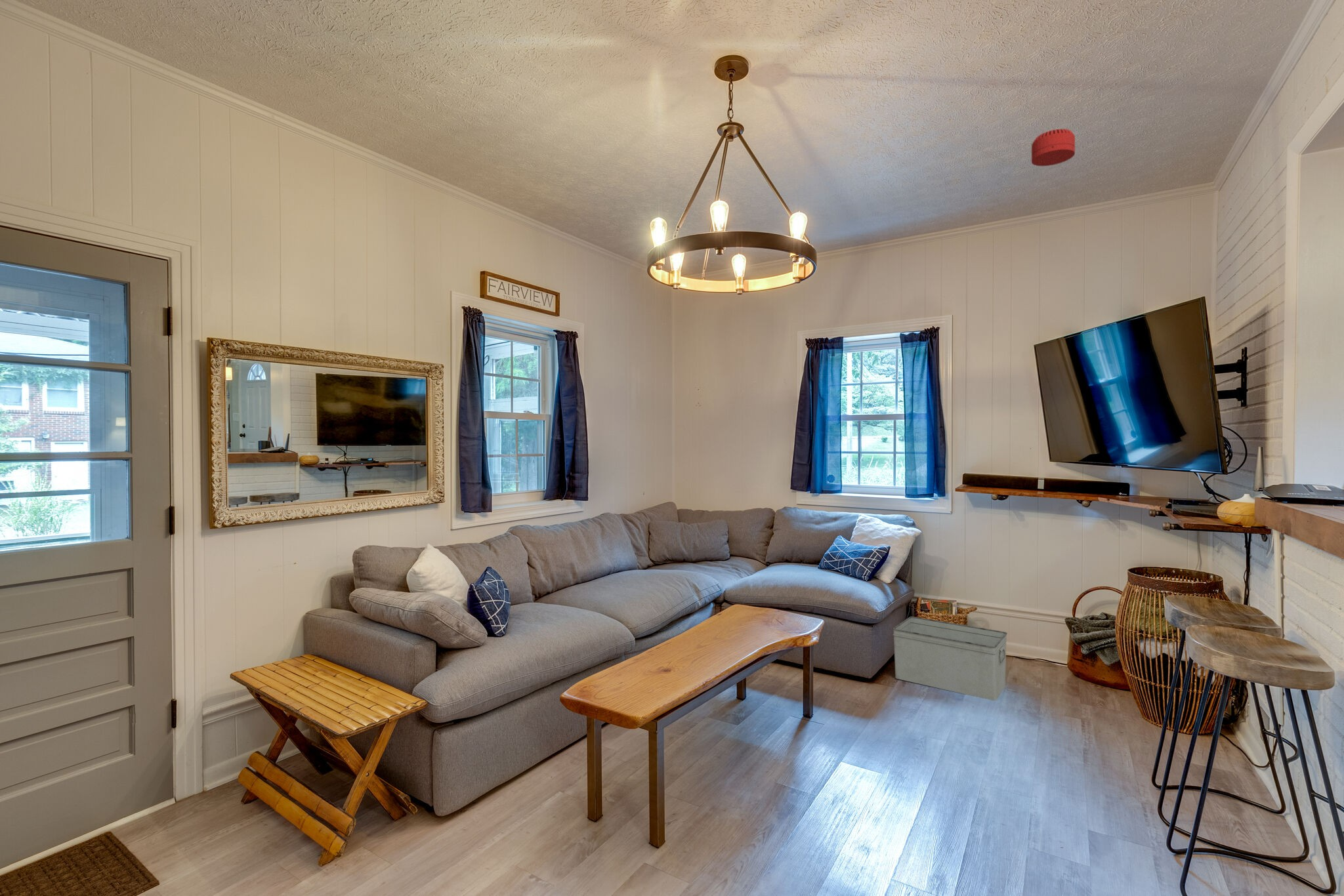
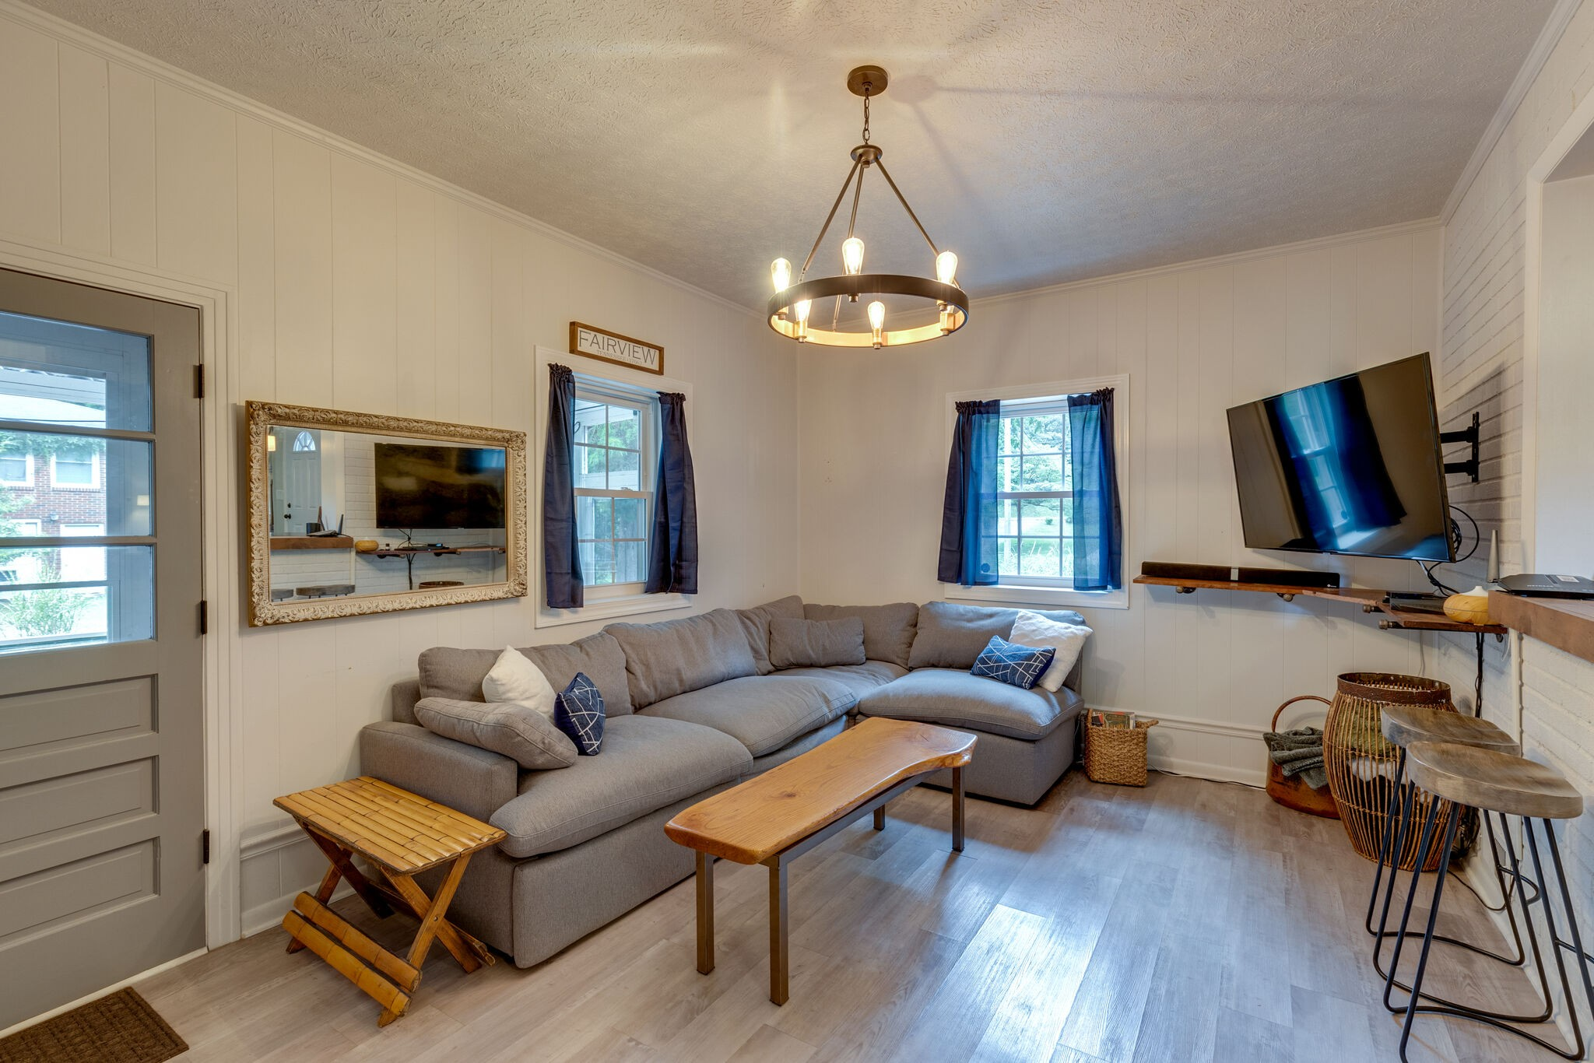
- storage bin [892,616,1007,701]
- smoke detector [1031,128,1076,167]
